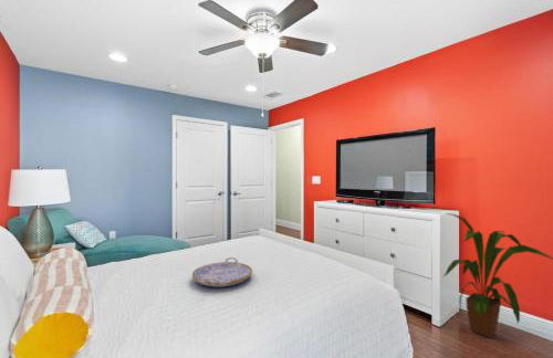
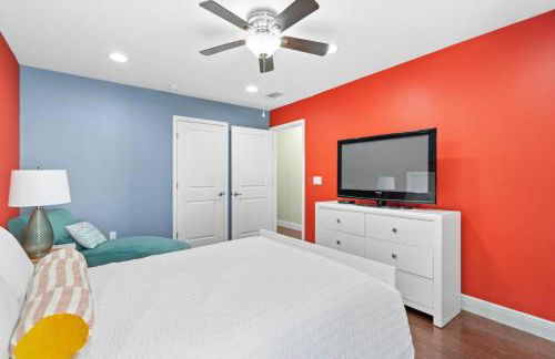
- house plant [442,212,553,339]
- serving tray [191,256,253,288]
